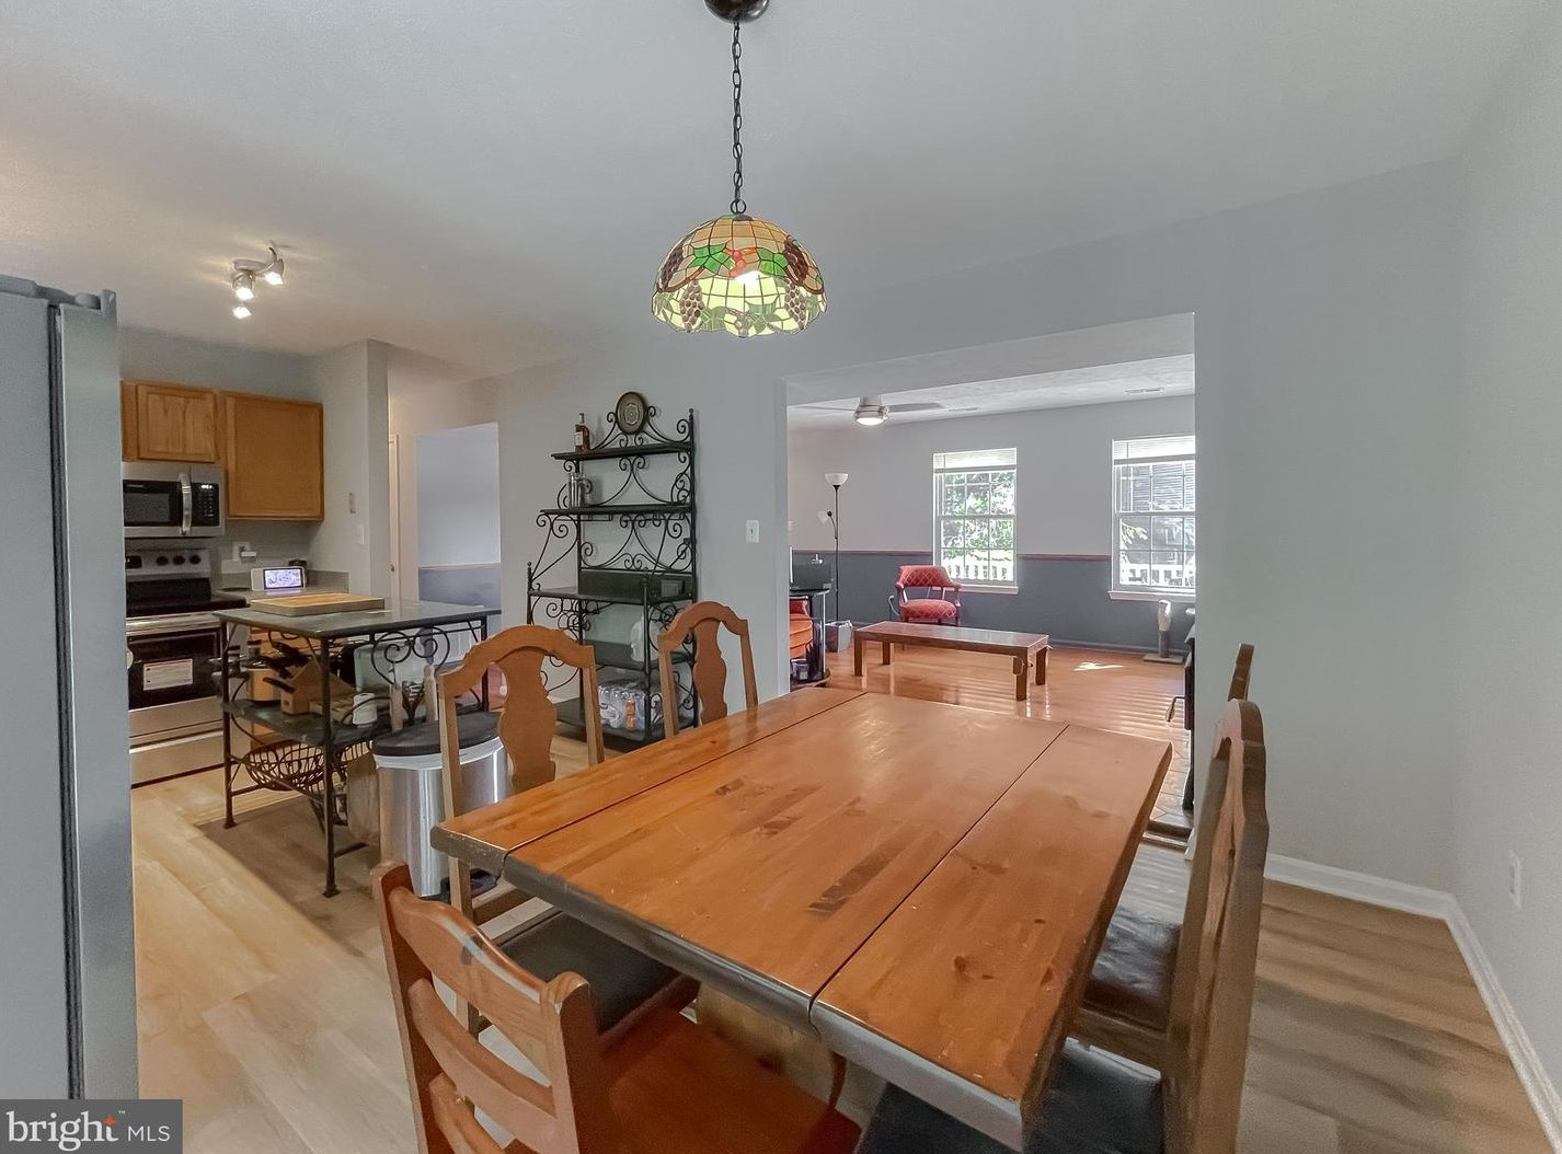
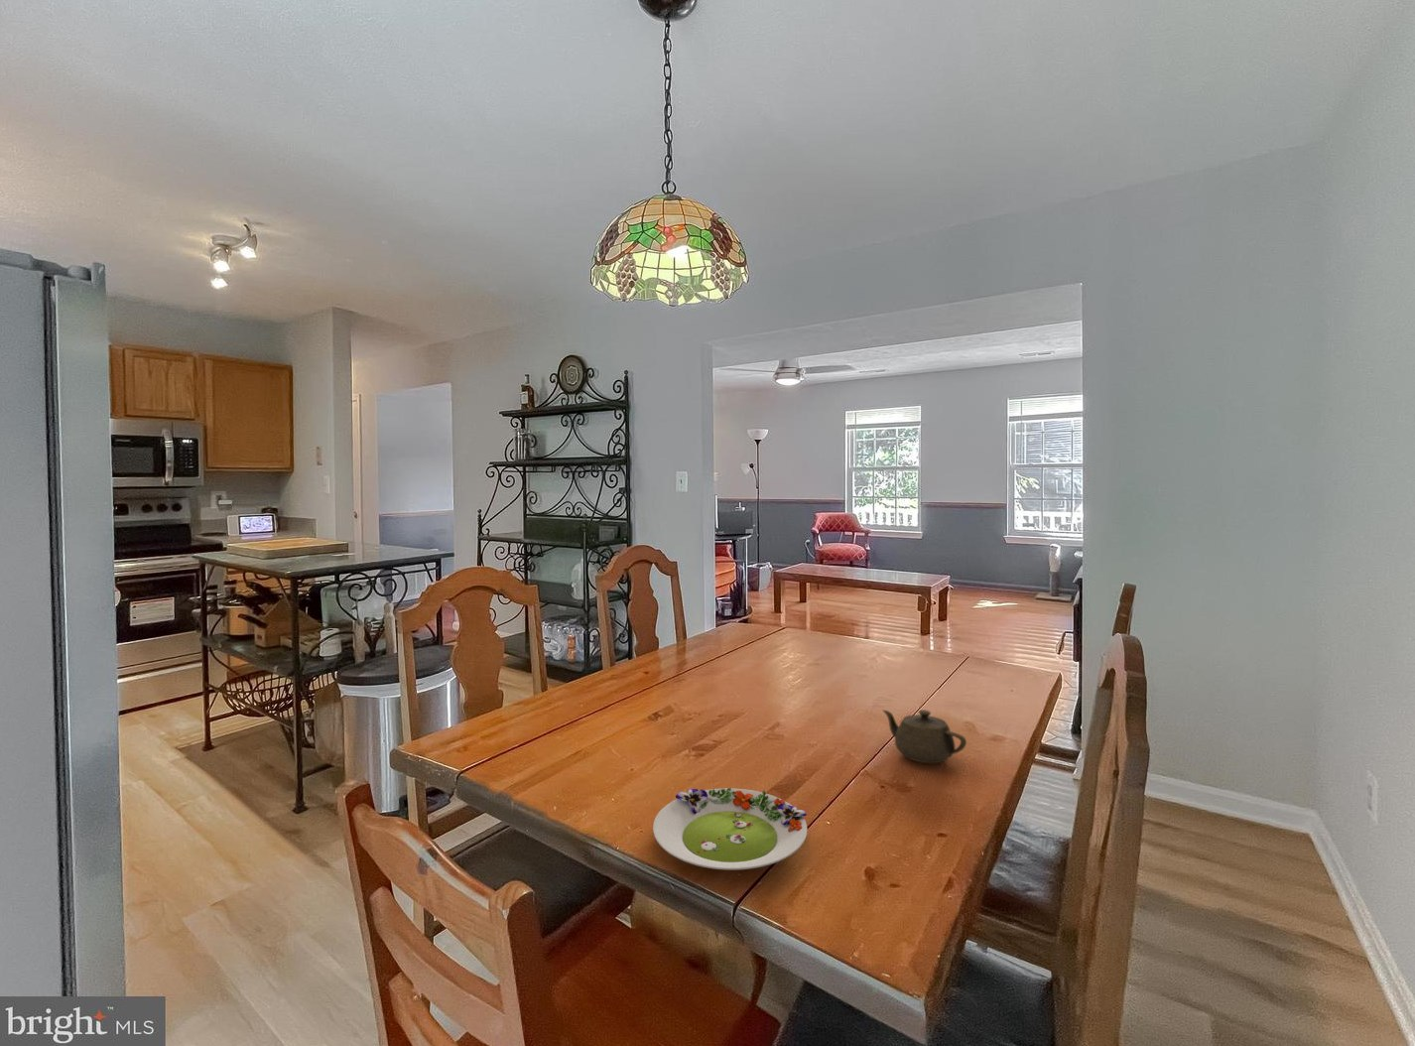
+ teapot [881,709,968,764]
+ salad plate [651,787,807,871]
